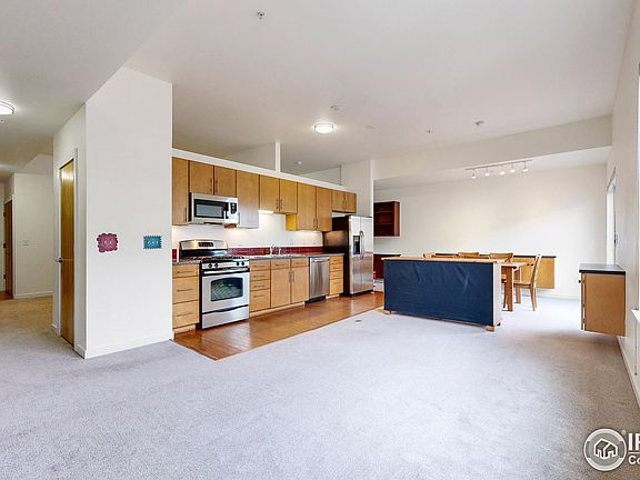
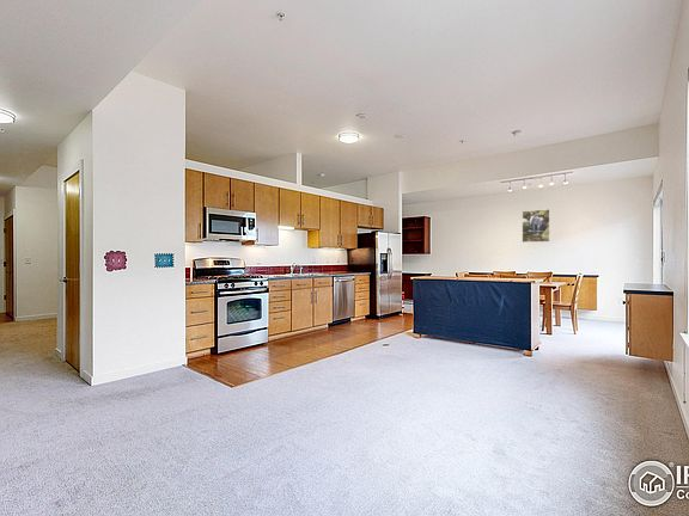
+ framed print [522,208,551,244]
